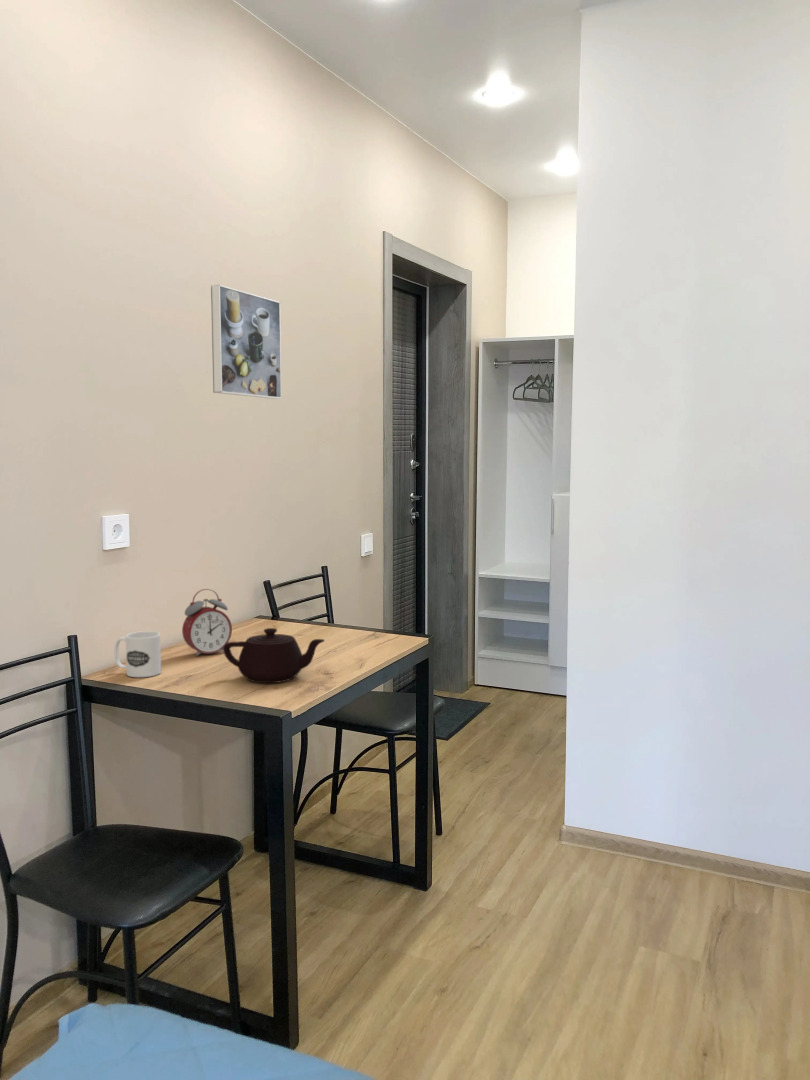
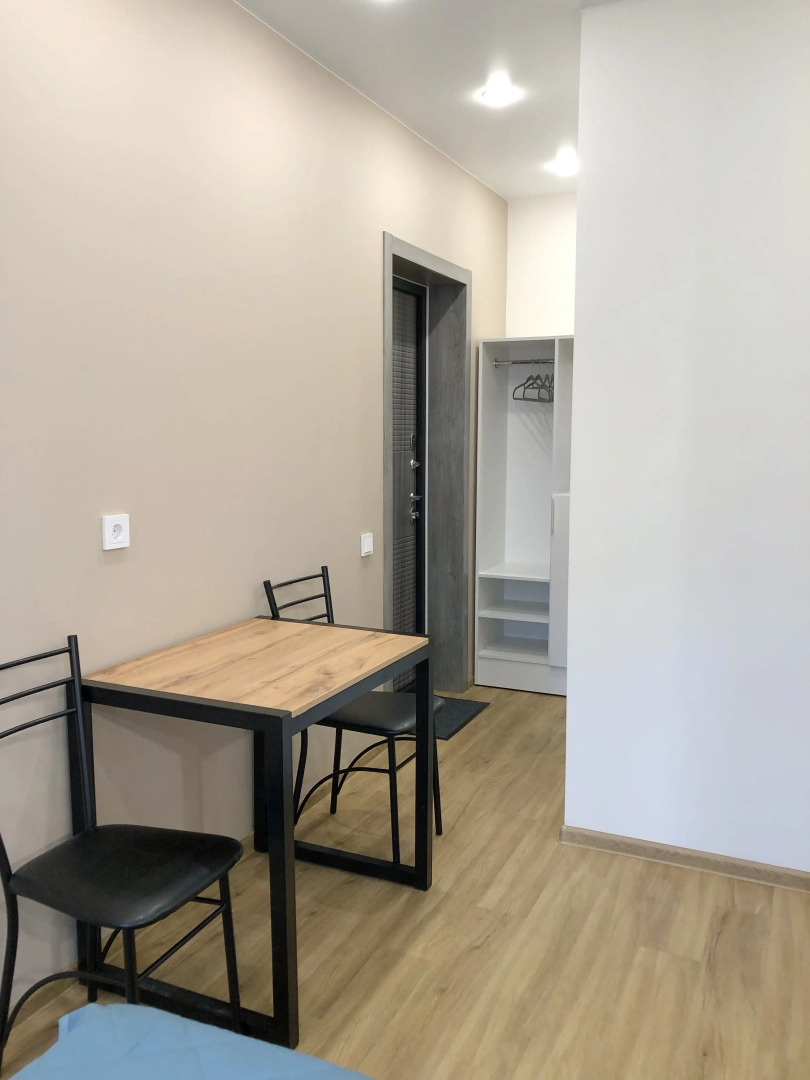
- teapot [223,627,325,684]
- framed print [210,284,283,400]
- mug [113,630,162,678]
- alarm clock [181,588,233,657]
